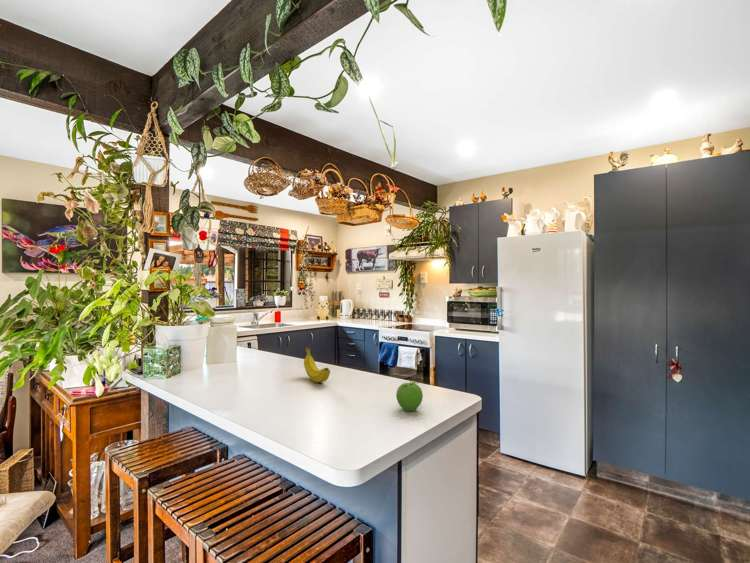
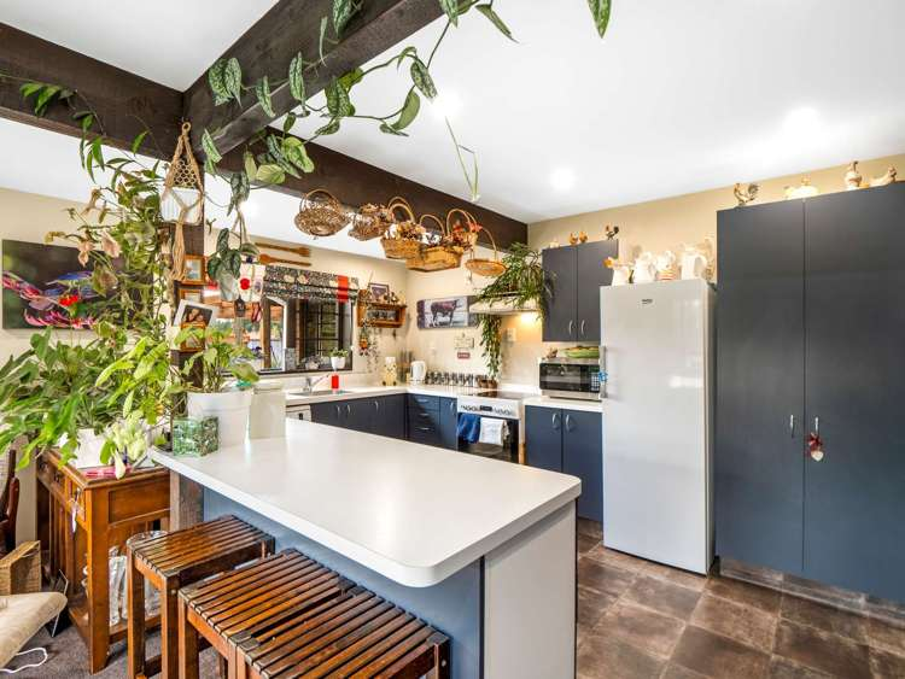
- fruit [395,380,424,412]
- fruit [303,345,331,383]
